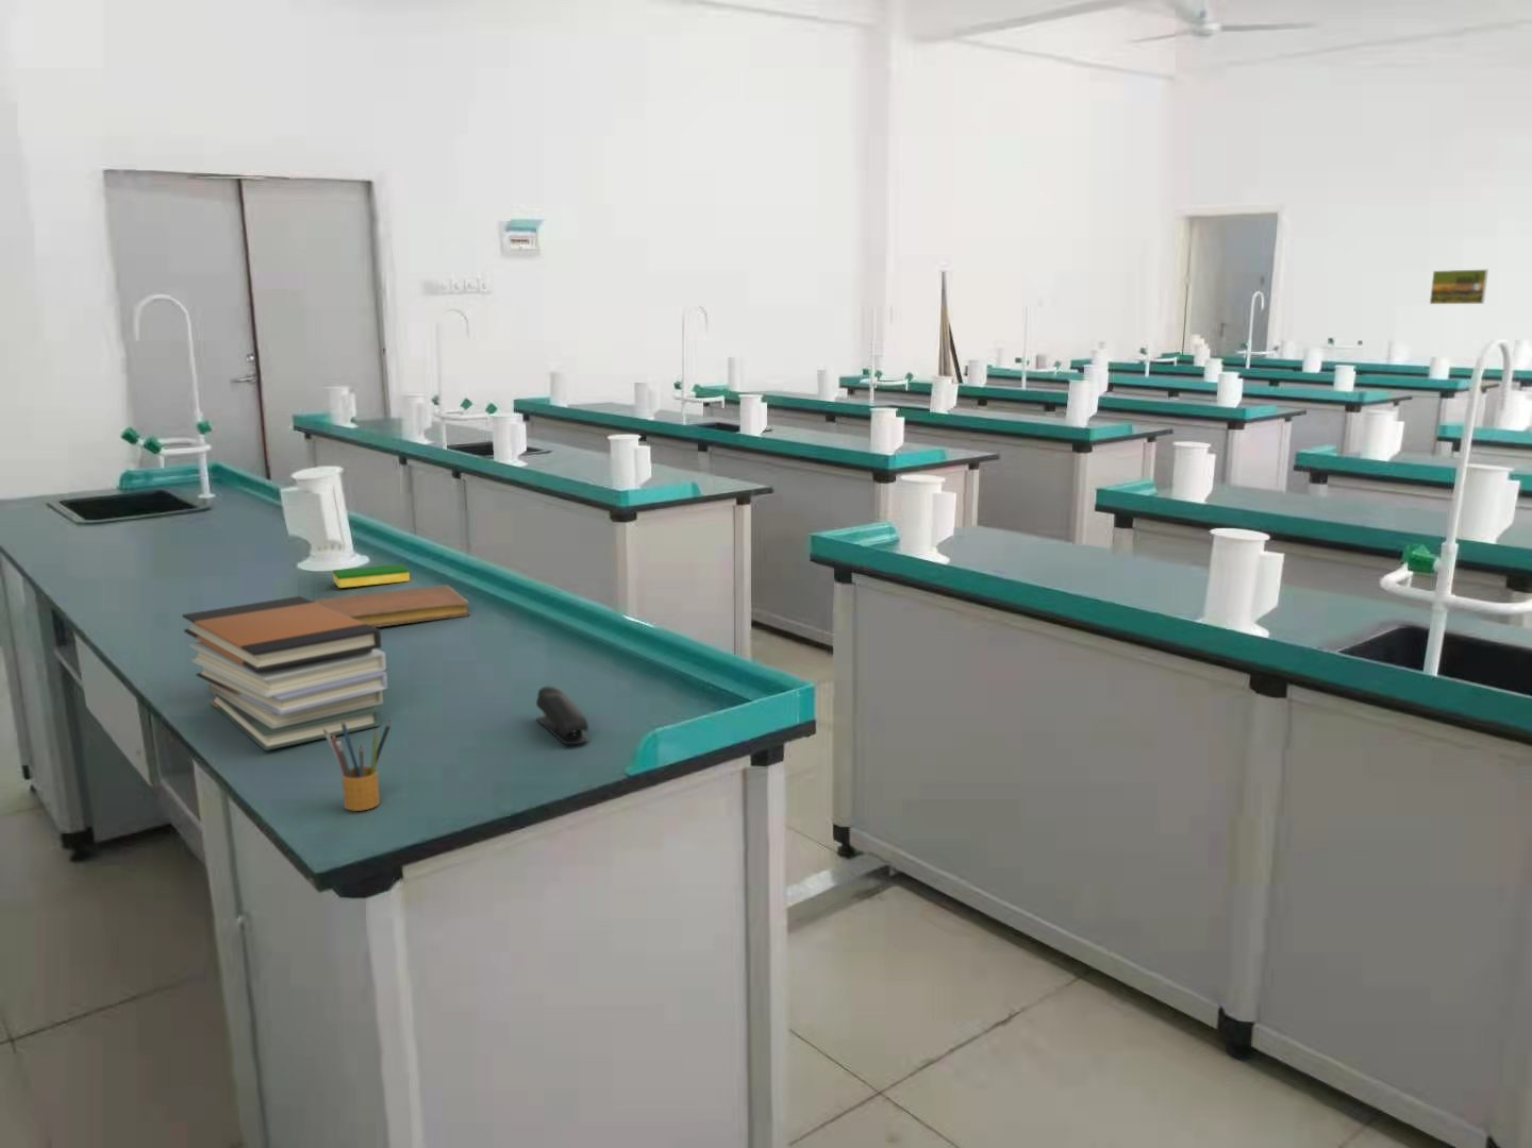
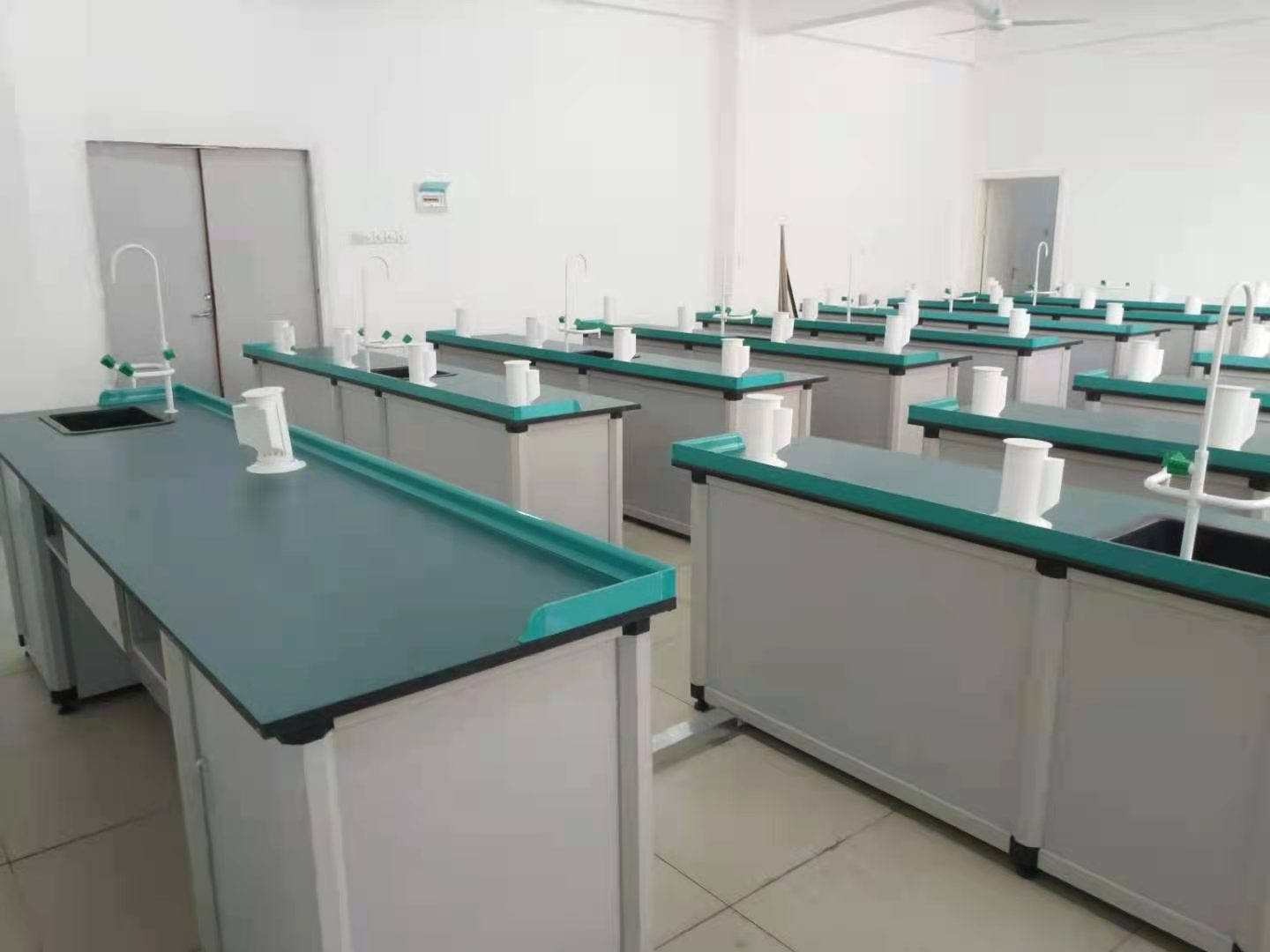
- dish sponge [332,563,410,588]
- notebook [312,584,472,628]
- book stack [181,596,390,751]
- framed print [1428,269,1490,305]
- pencil box [323,719,392,812]
- stapler [536,686,590,745]
